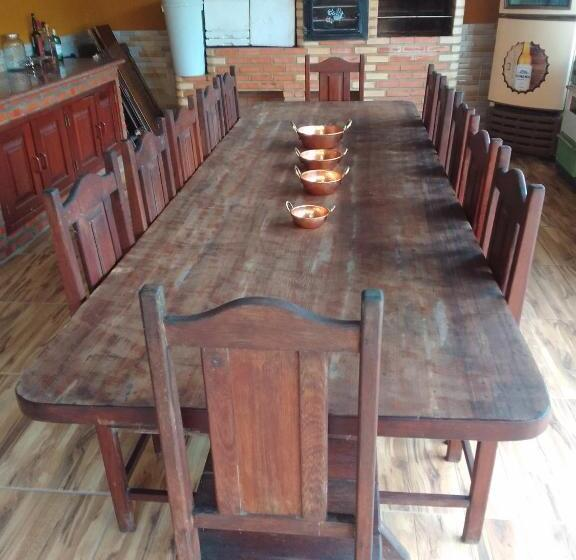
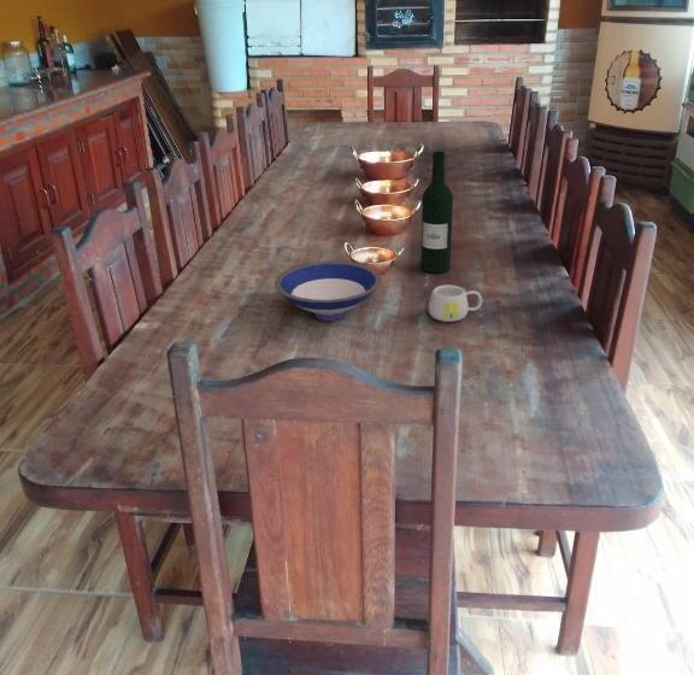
+ mug [428,283,483,323]
+ bowl [274,260,383,322]
+ wine bottle [419,151,454,275]
